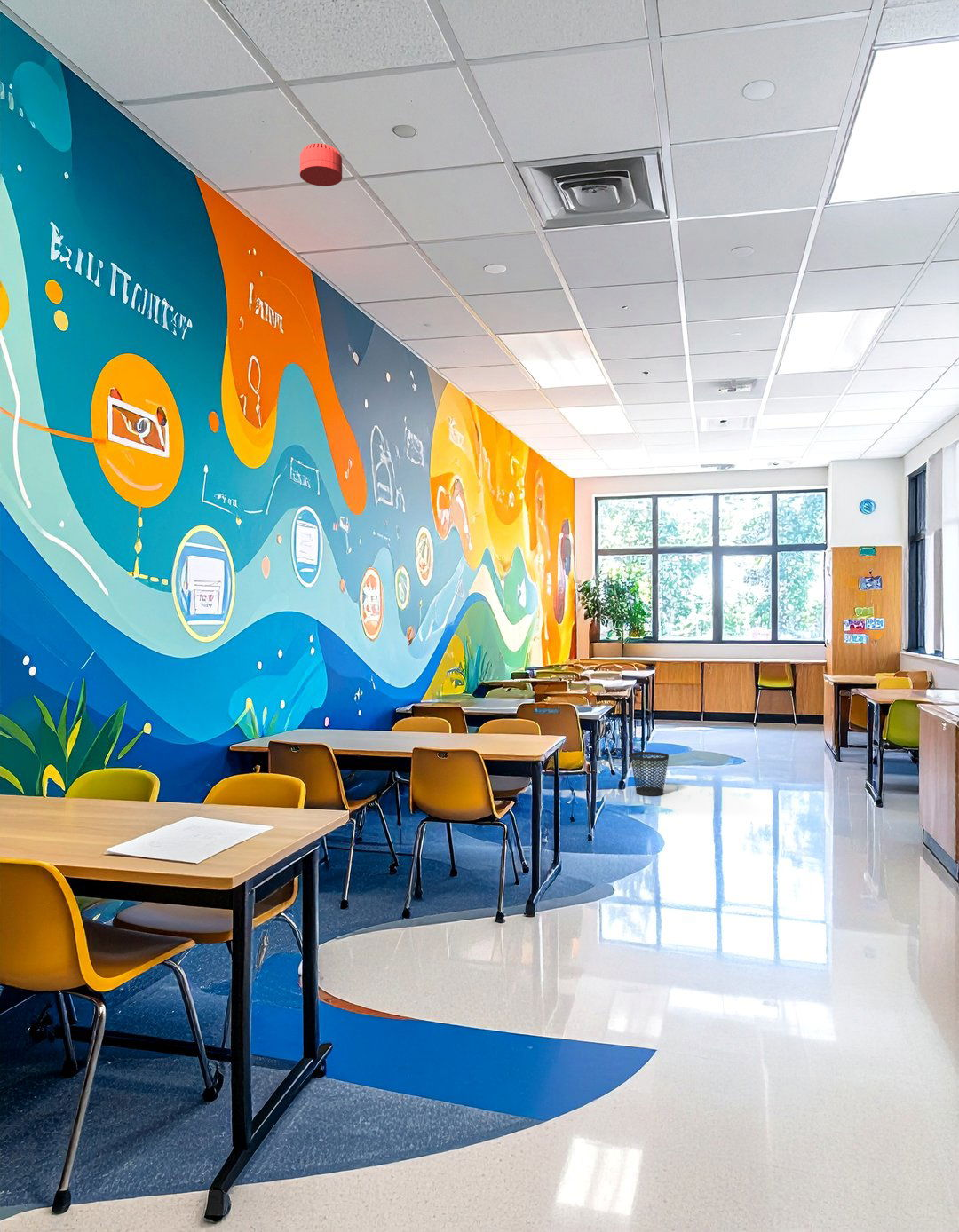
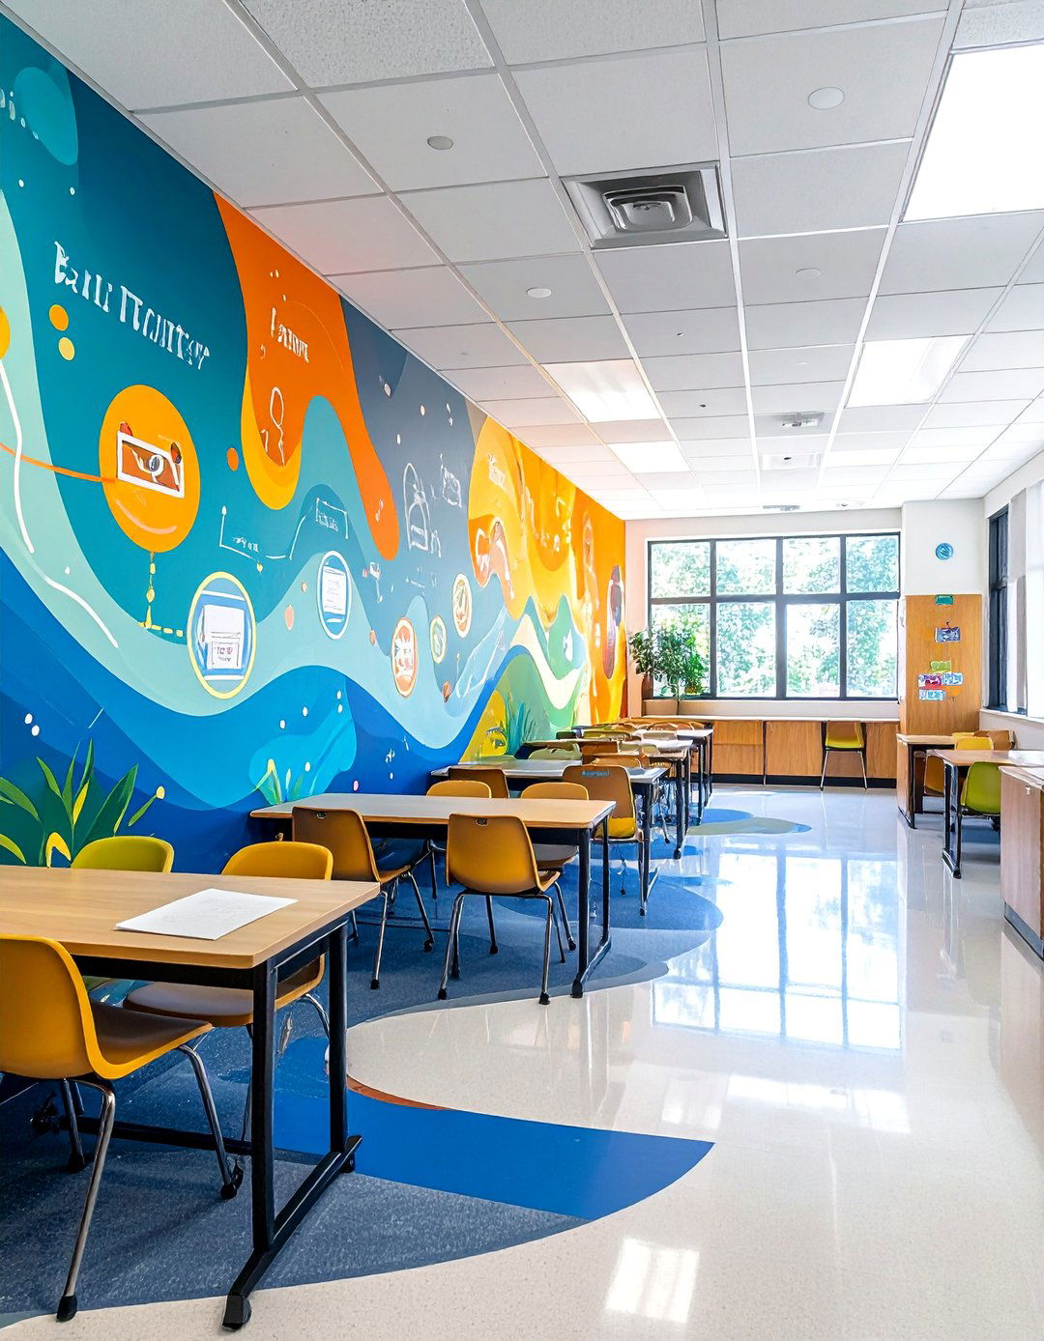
- smoke detector [299,142,343,187]
- wastebasket [630,751,670,797]
